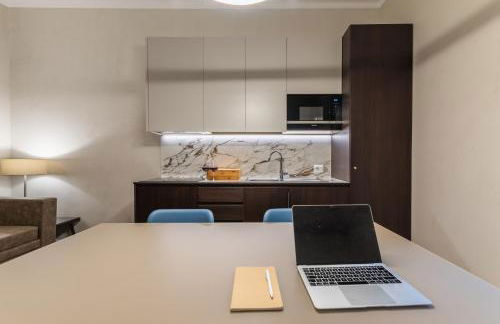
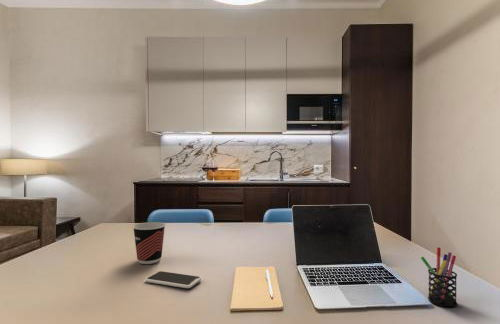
+ smartphone [145,270,202,289]
+ pen holder [420,246,458,308]
+ cup [132,221,166,265]
